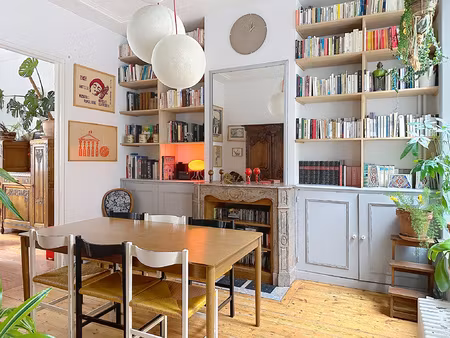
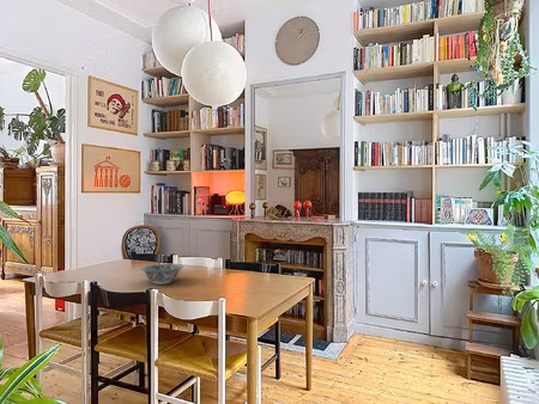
+ bowl [140,263,184,286]
